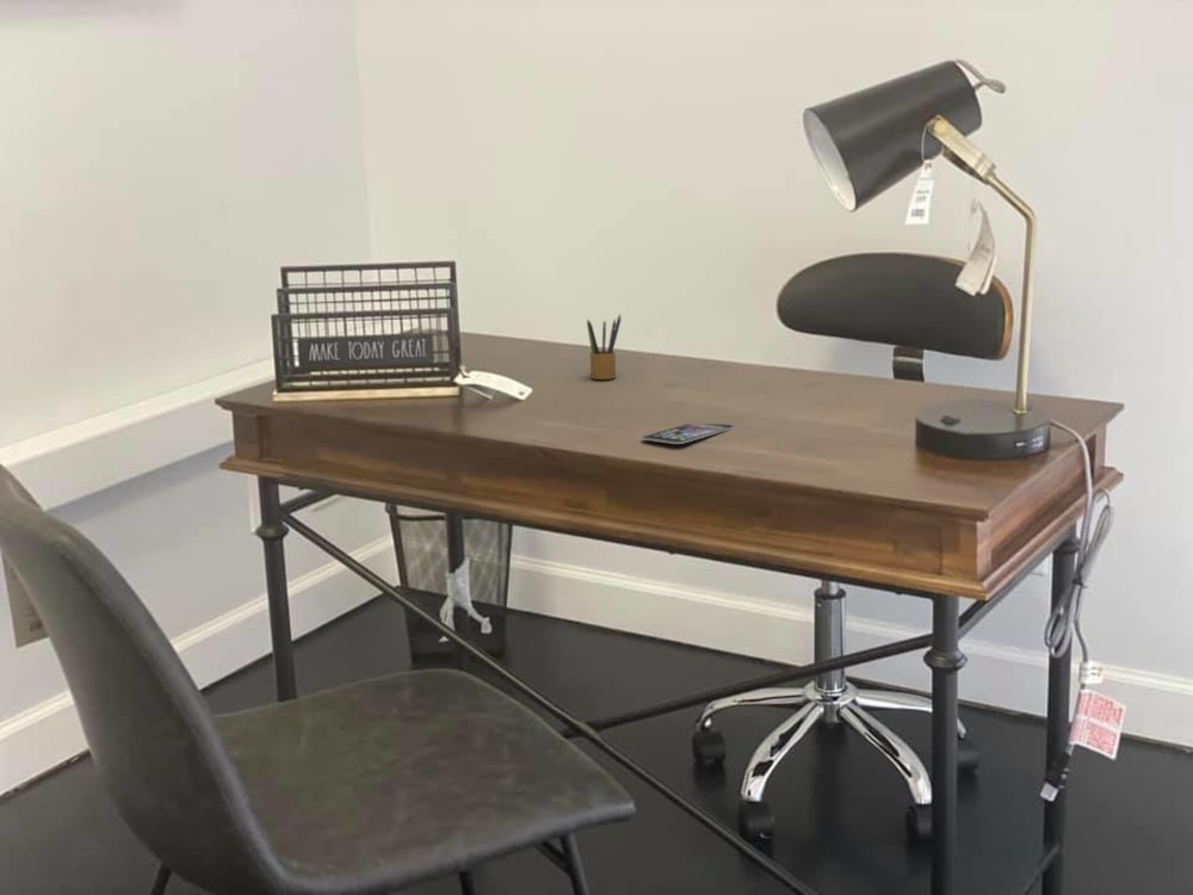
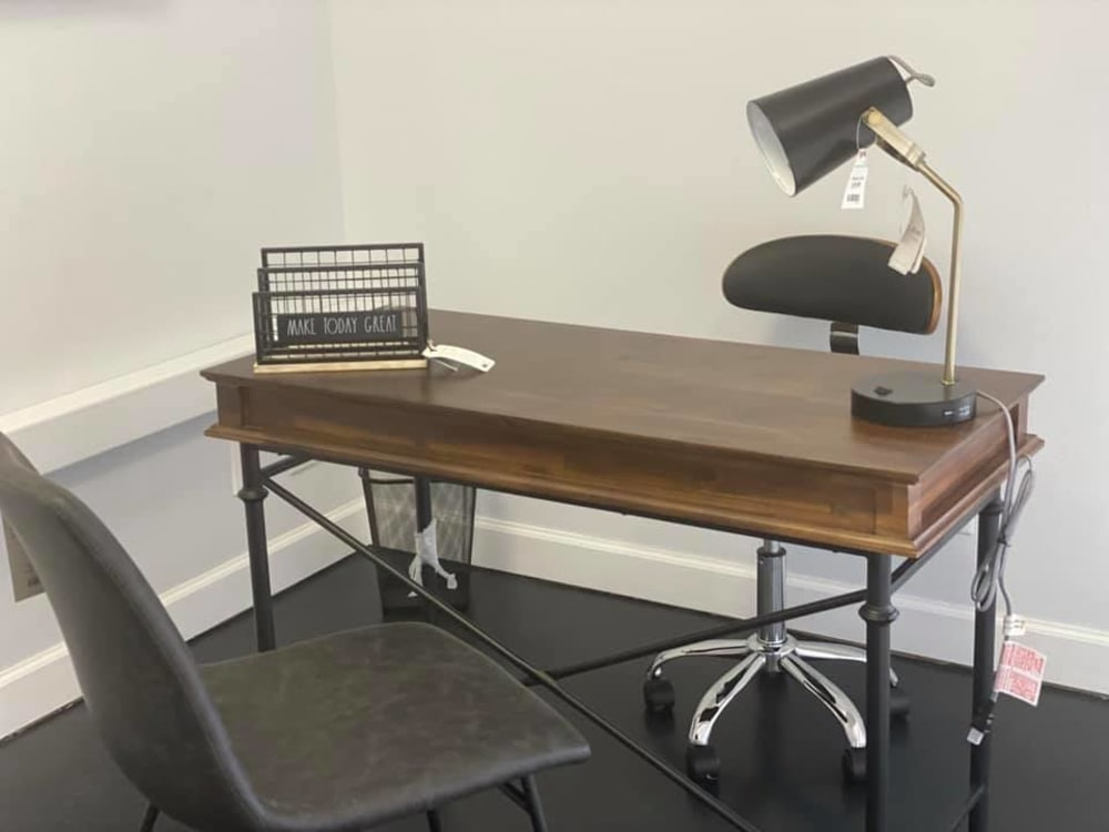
- pencil box [586,313,623,381]
- smartphone [641,422,736,445]
